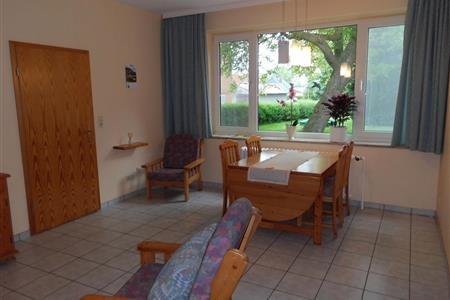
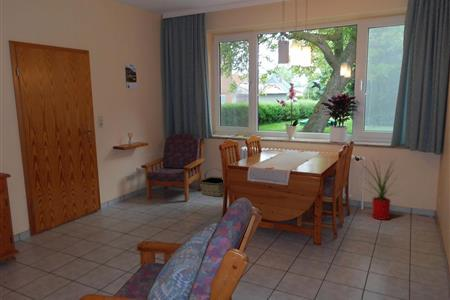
+ house plant [360,157,408,221]
+ basket [198,168,224,198]
